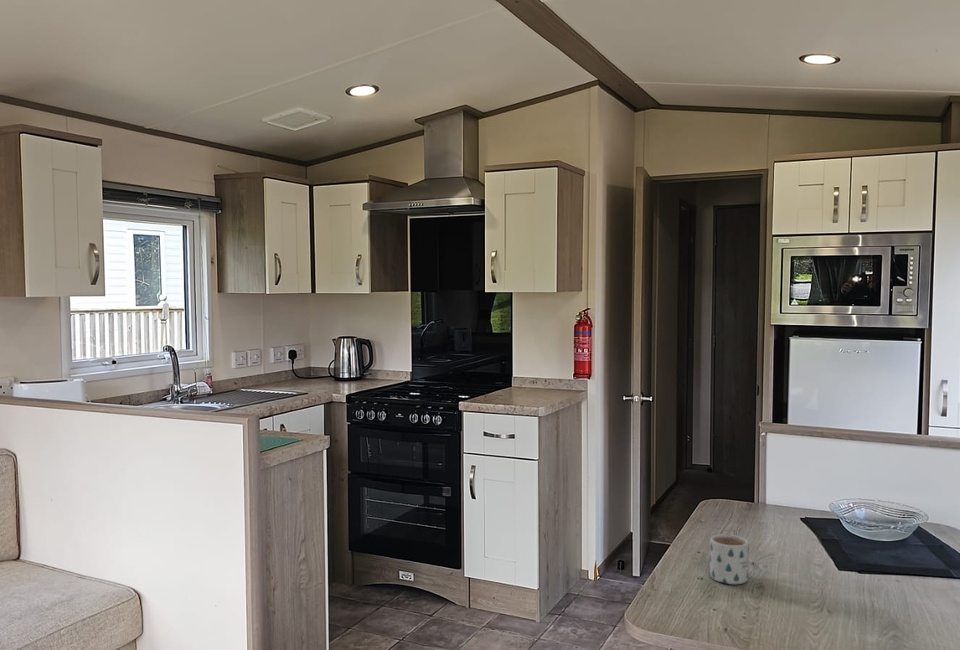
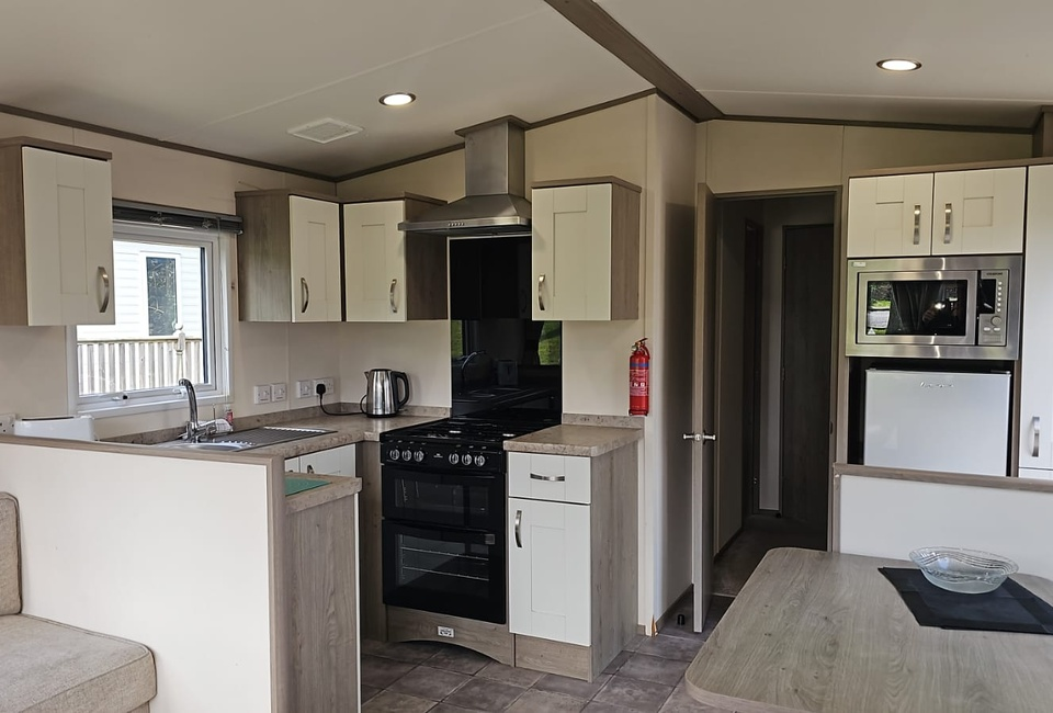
- mug [709,533,750,585]
